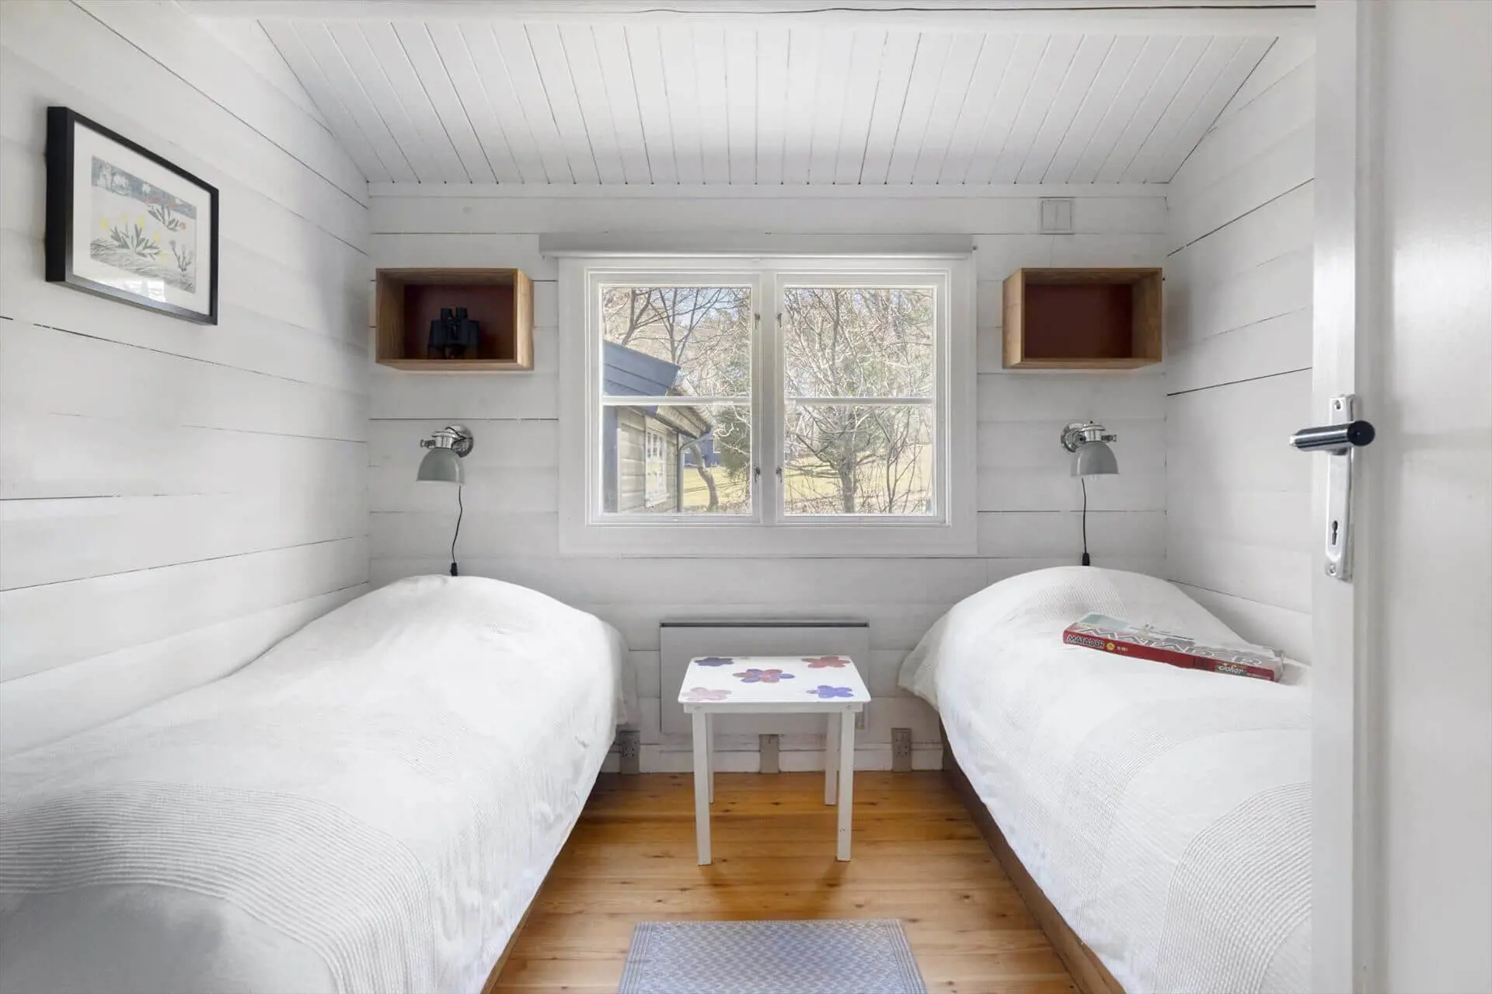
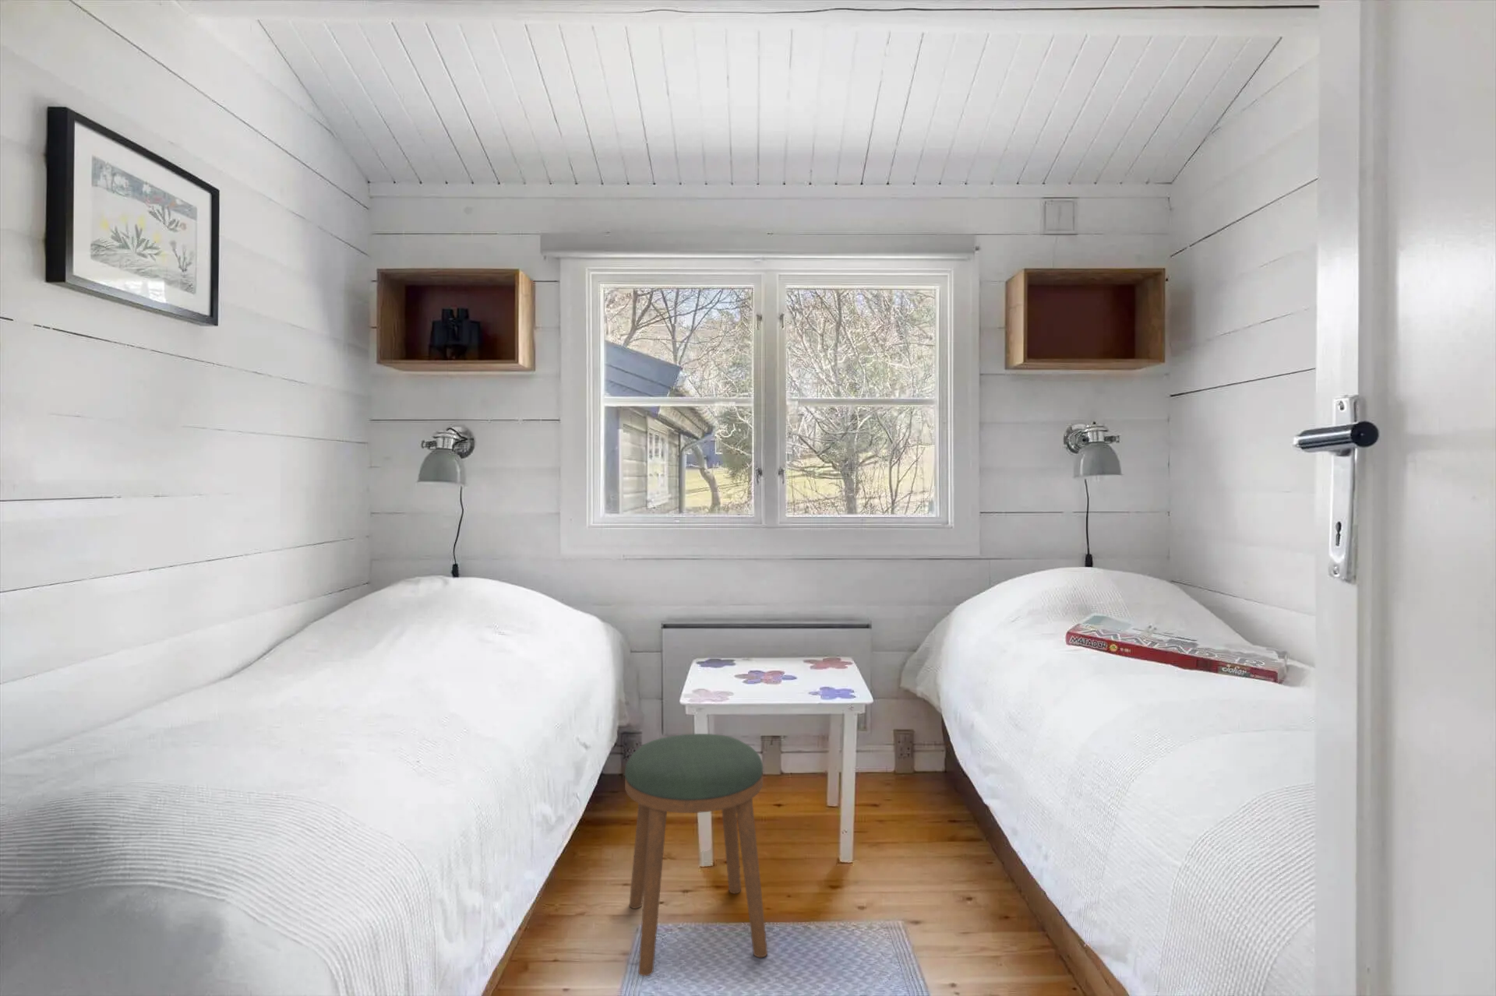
+ stool [624,733,769,976]
